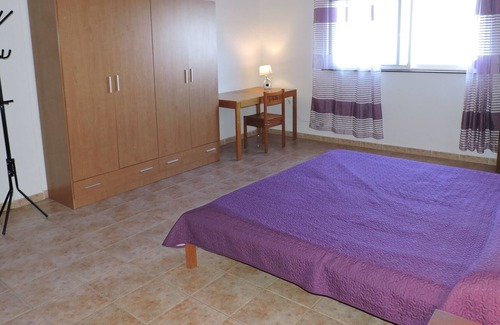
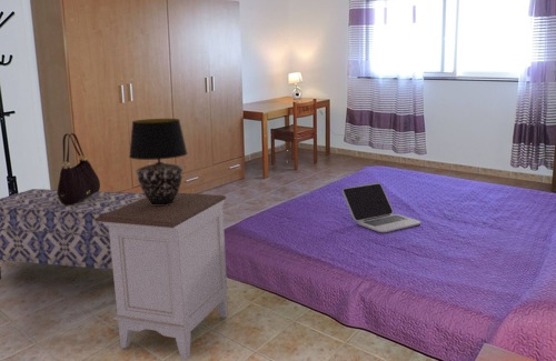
+ laptop [341,181,421,233]
+ nightstand [95,192,229,361]
+ bench [0,188,146,280]
+ table lamp [128,118,188,205]
+ handbag [57,132,101,205]
